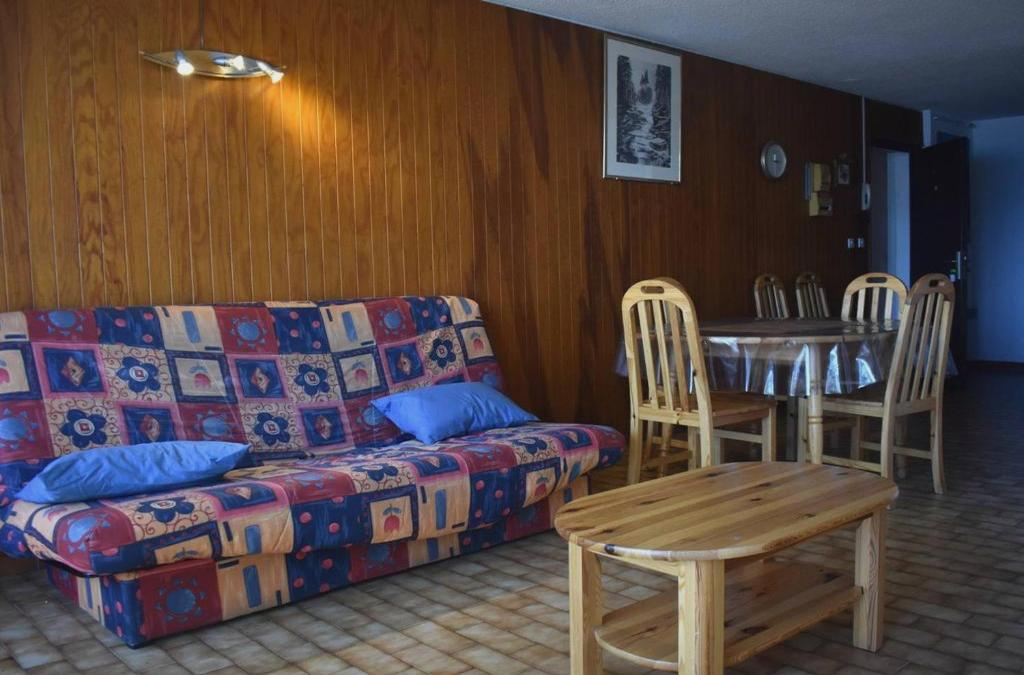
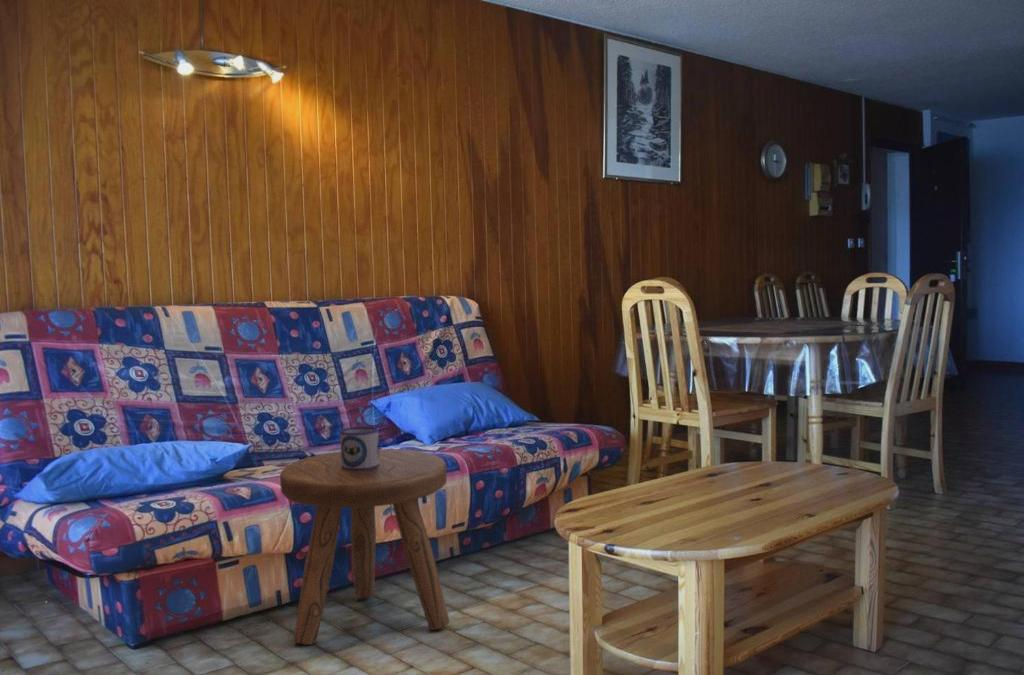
+ stool [279,448,450,646]
+ mug [339,425,380,471]
